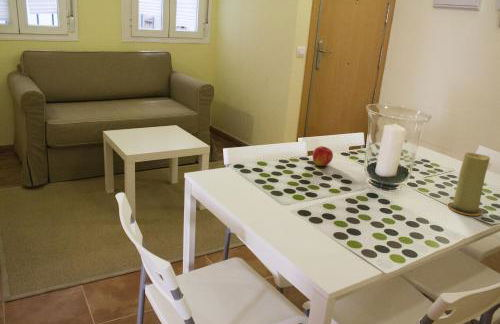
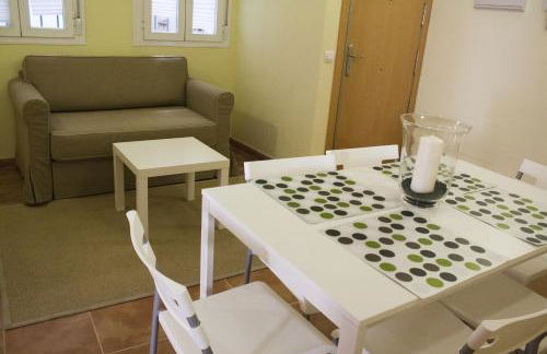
- candle [446,152,491,217]
- apple [312,145,334,167]
